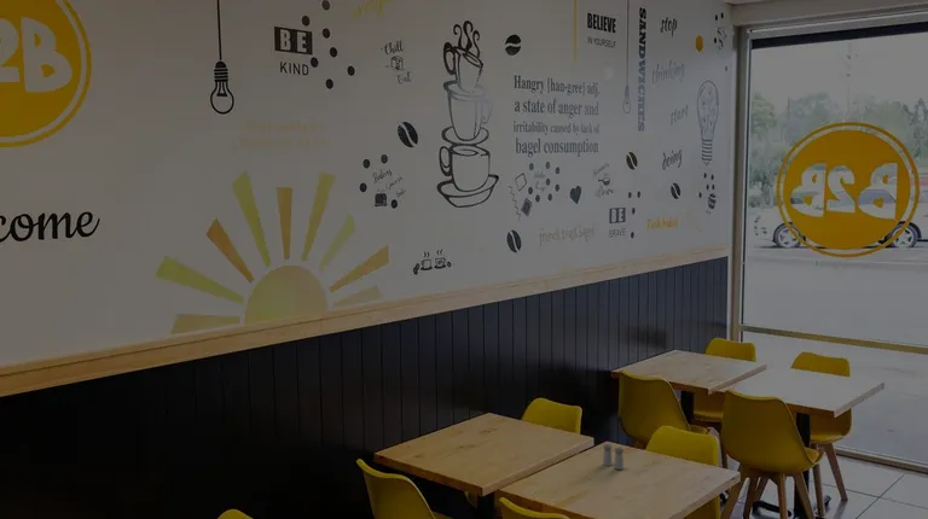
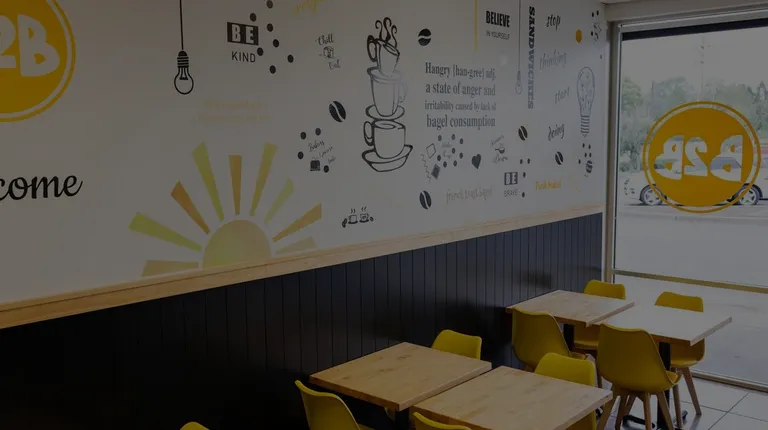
- salt and pepper shaker [602,443,625,471]
